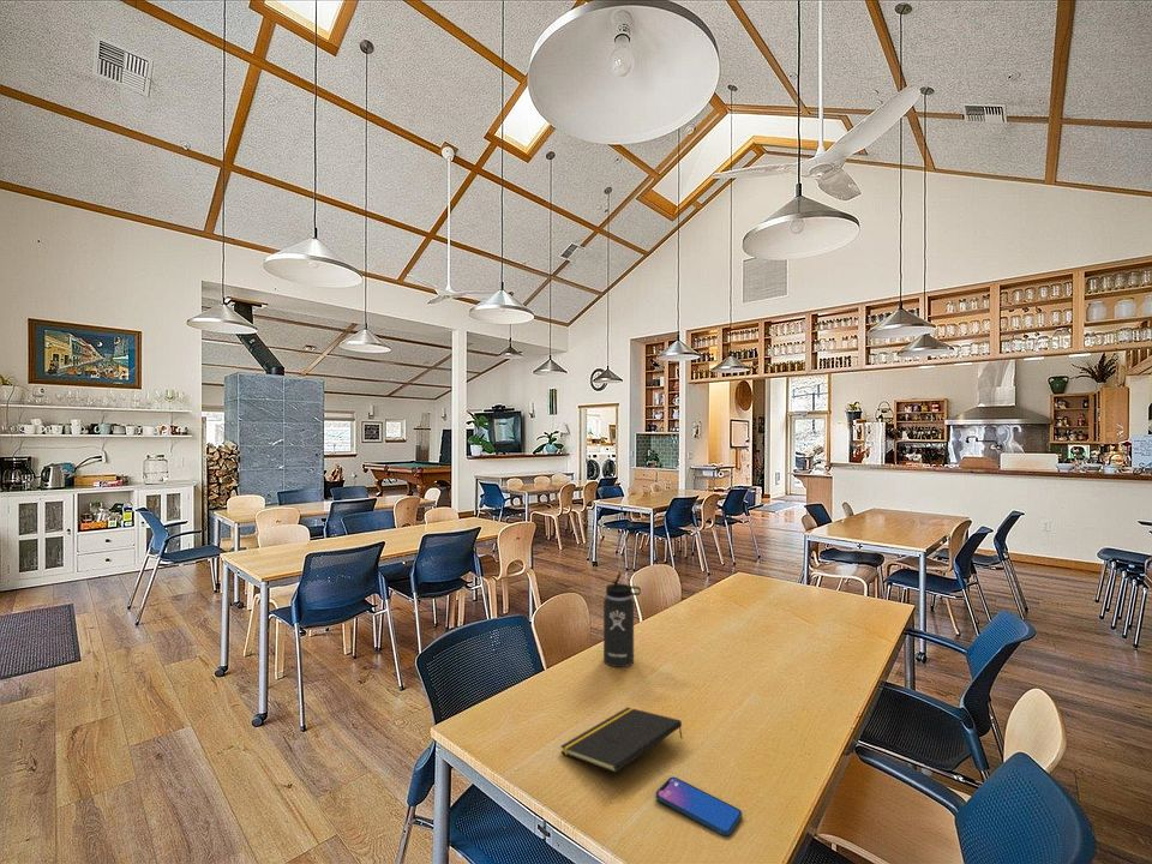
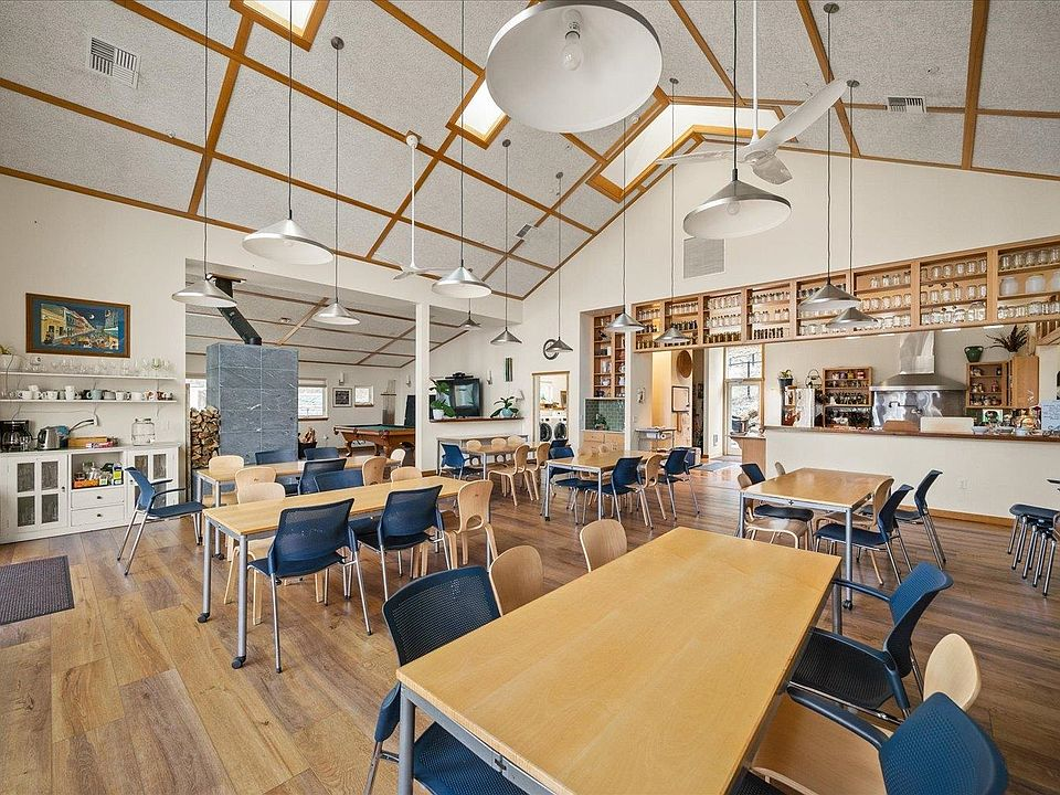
- notepad [559,707,684,774]
- thermos bottle [602,571,642,668]
- smartphone [655,776,743,838]
